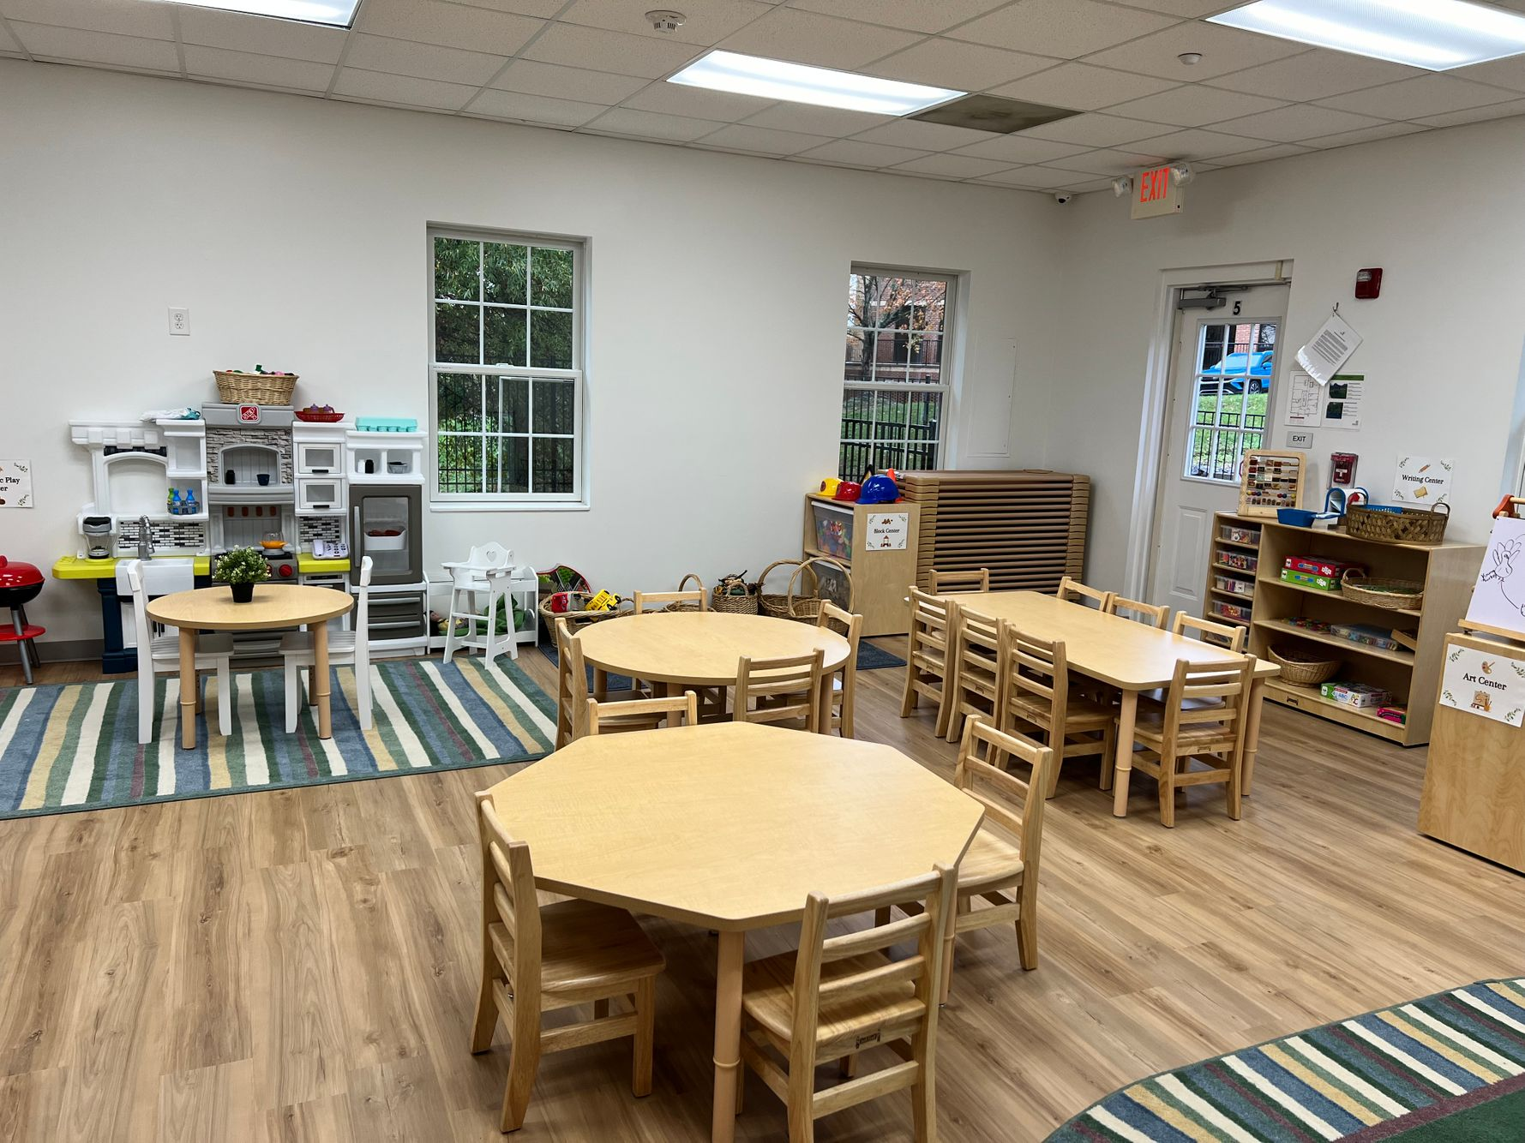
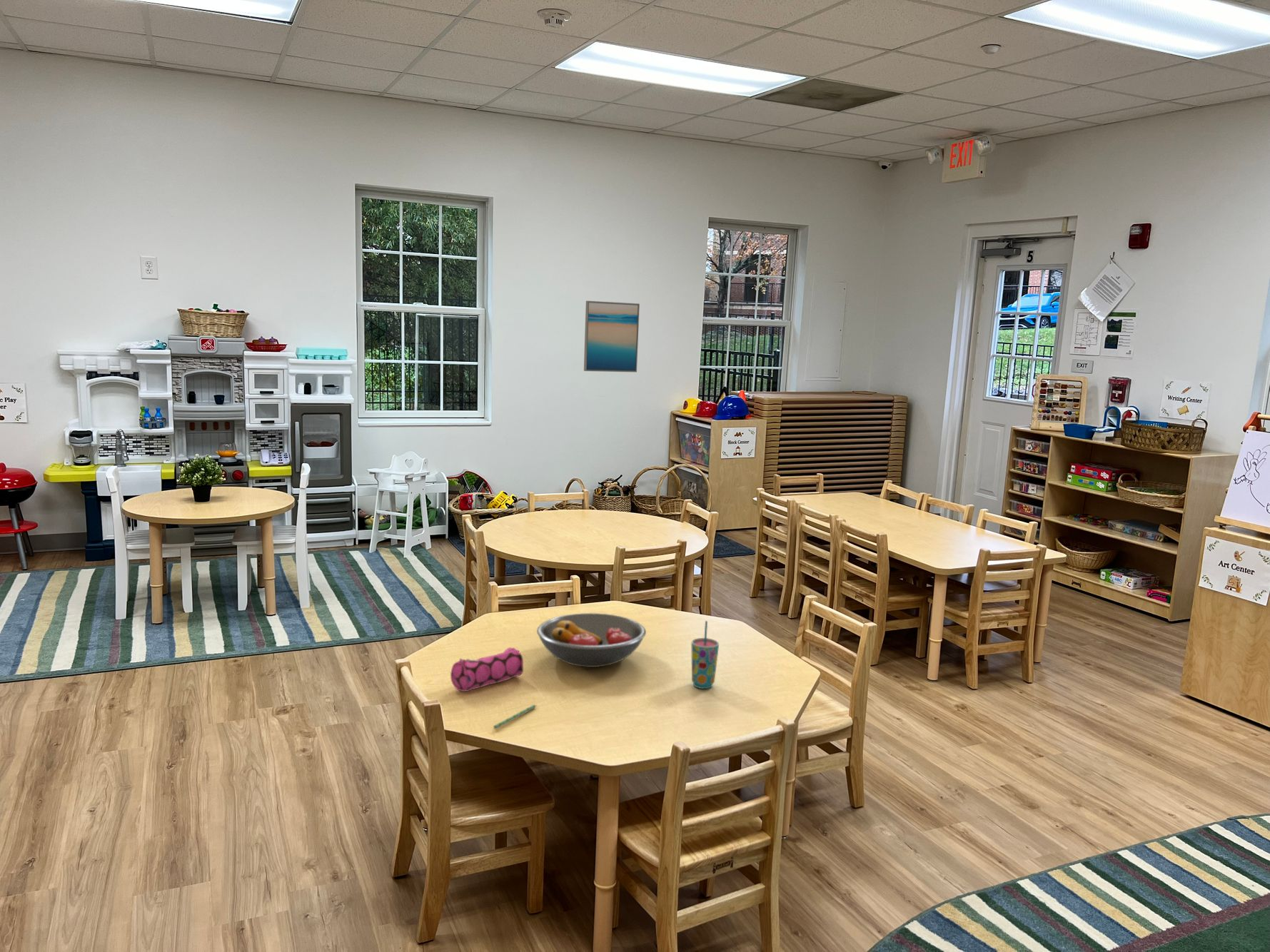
+ pencil [493,704,537,730]
+ wall art [583,300,640,373]
+ pencil case [450,647,524,692]
+ fruit bowl [536,612,647,668]
+ cup [690,620,720,689]
